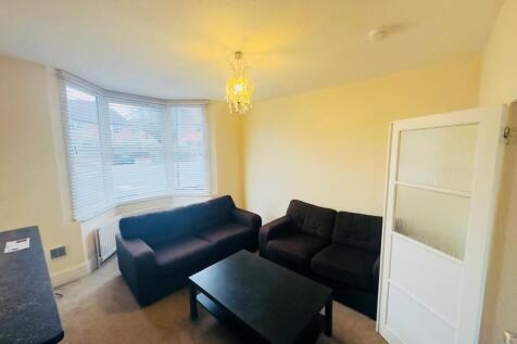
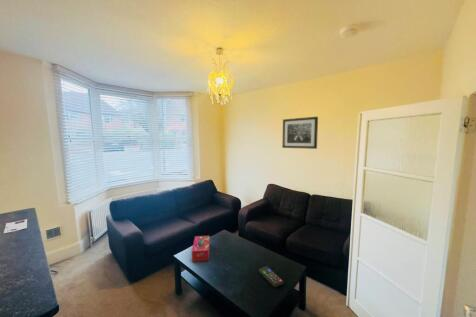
+ wall art [281,116,319,150]
+ tissue box [191,235,211,262]
+ remote control [258,265,284,288]
